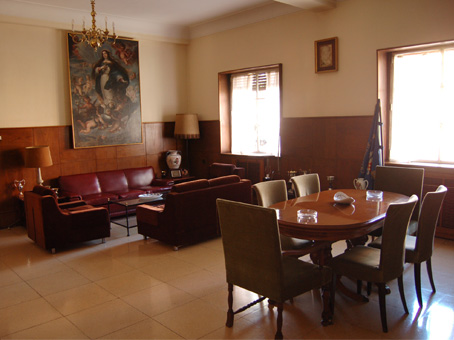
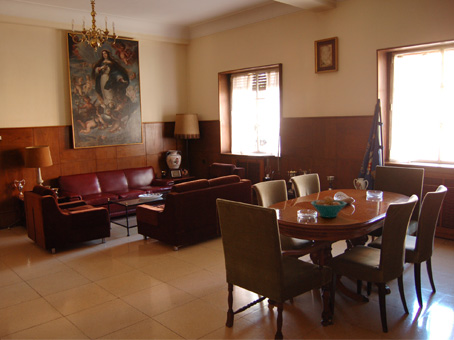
+ fruit bowl [310,195,347,219]
